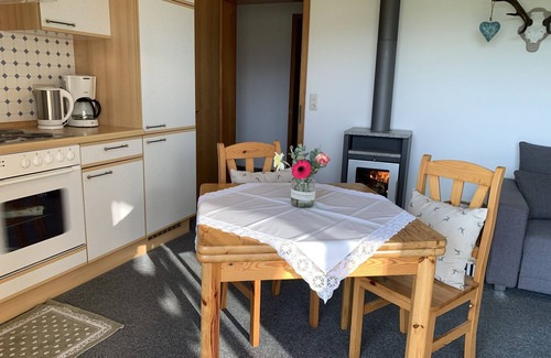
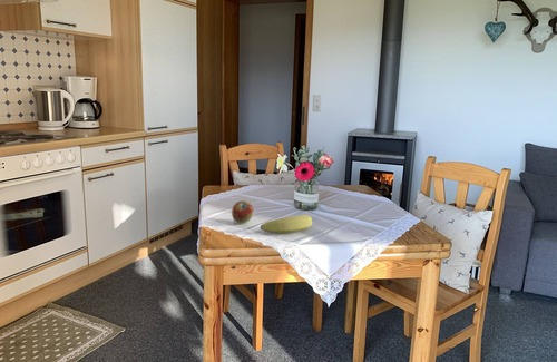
+ banana [260,214,313,235]
+ fruit [231,200,254,224]
